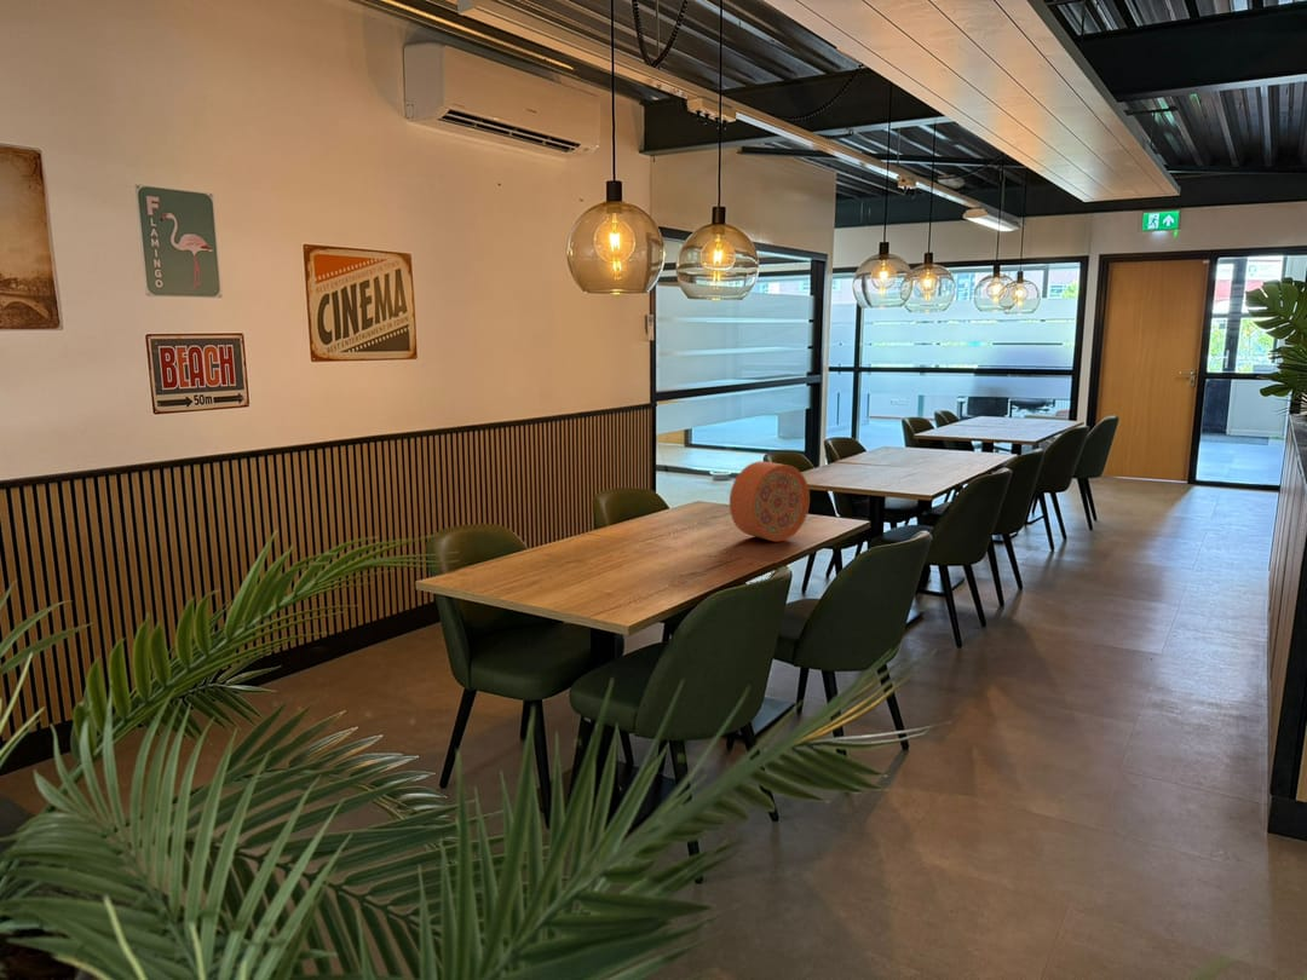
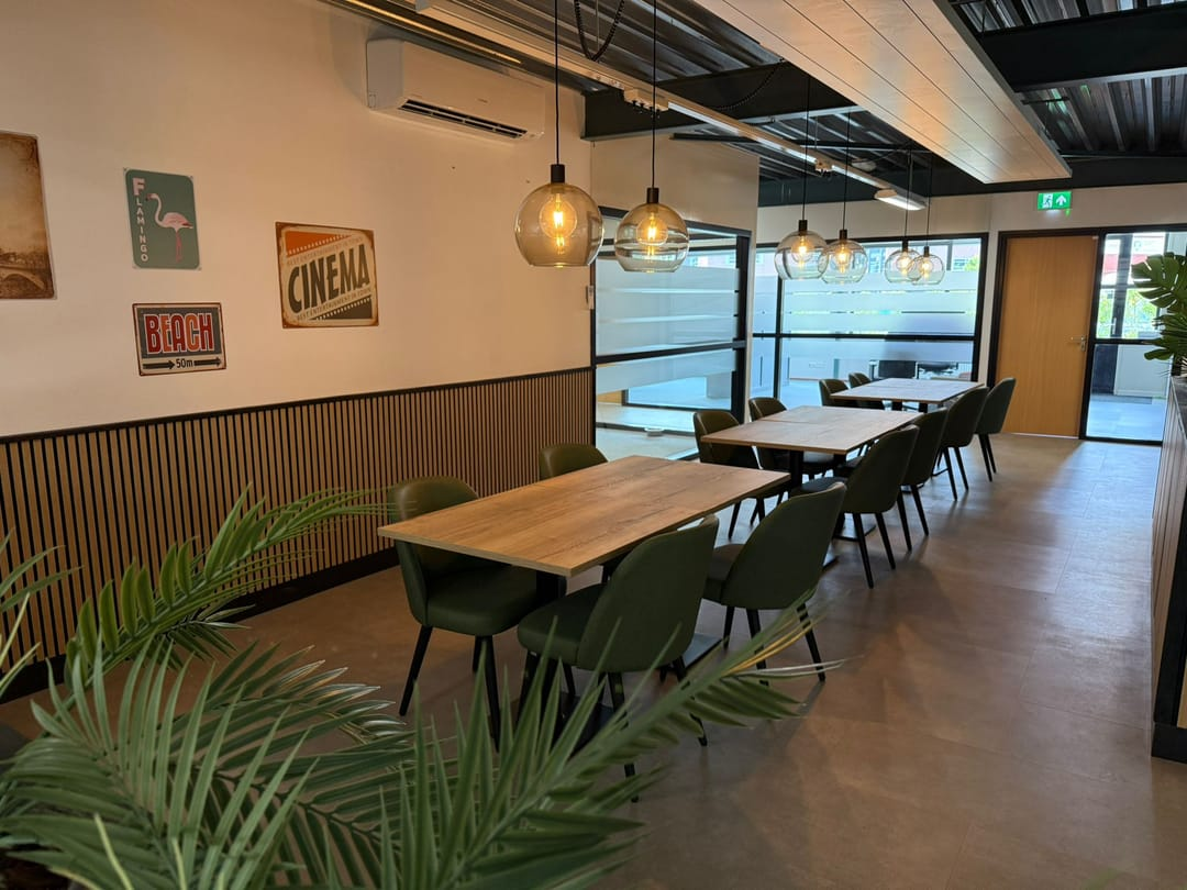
- plate [729,460,811,543]
